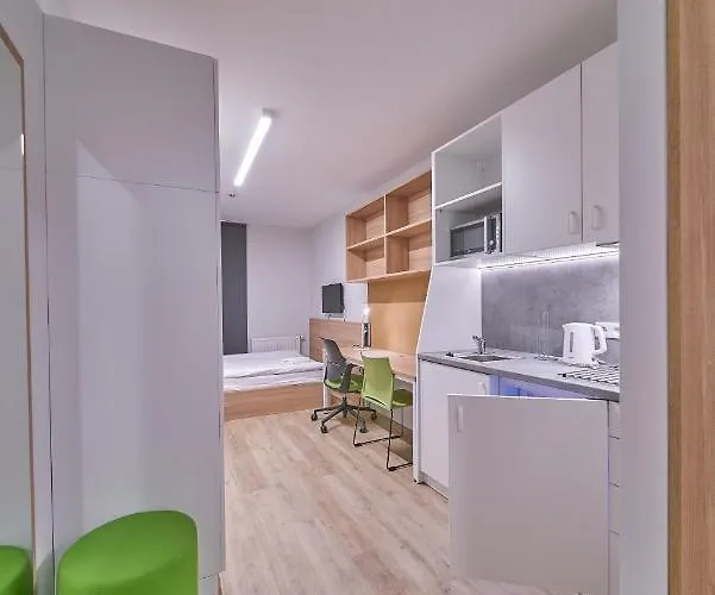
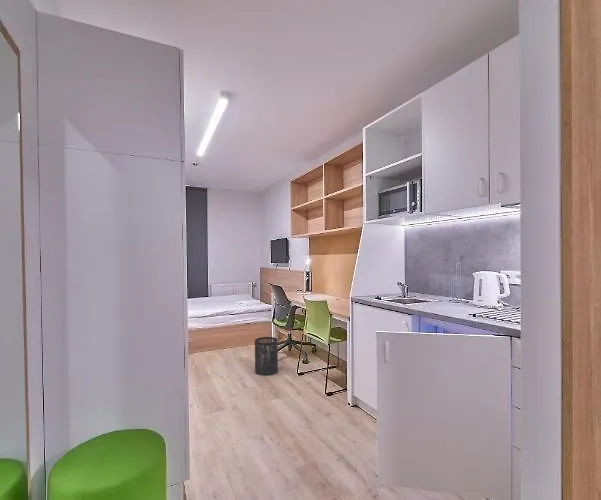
+ trash can [254,336,279,377]
